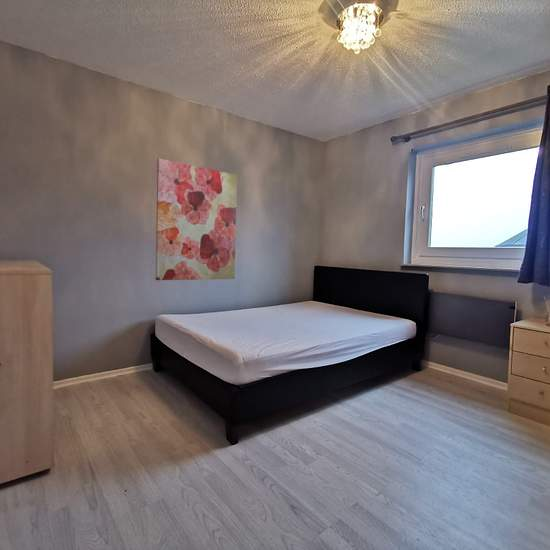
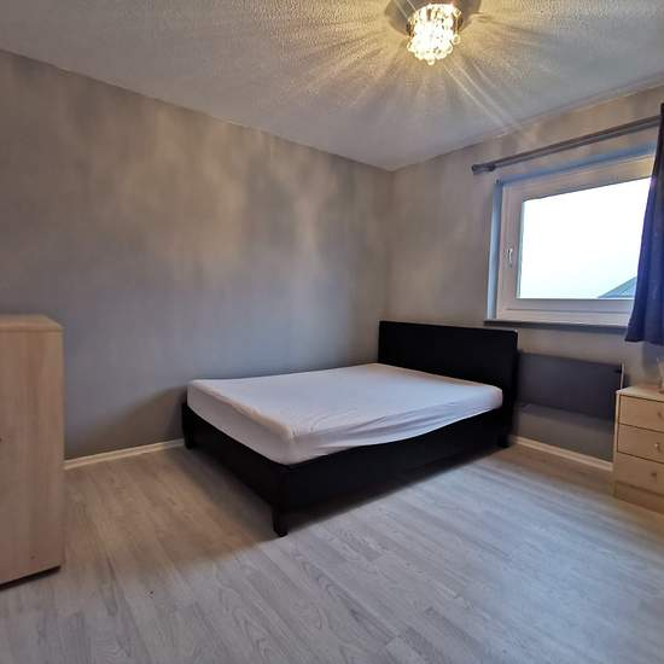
- wall art [155,158,238,281]
